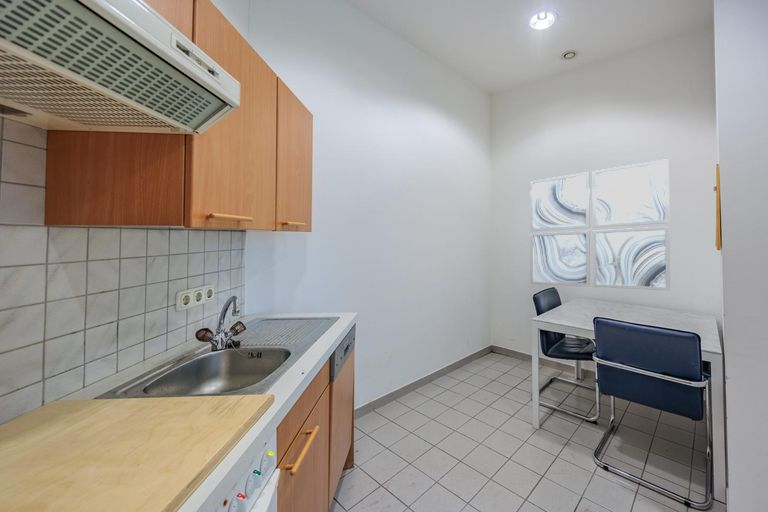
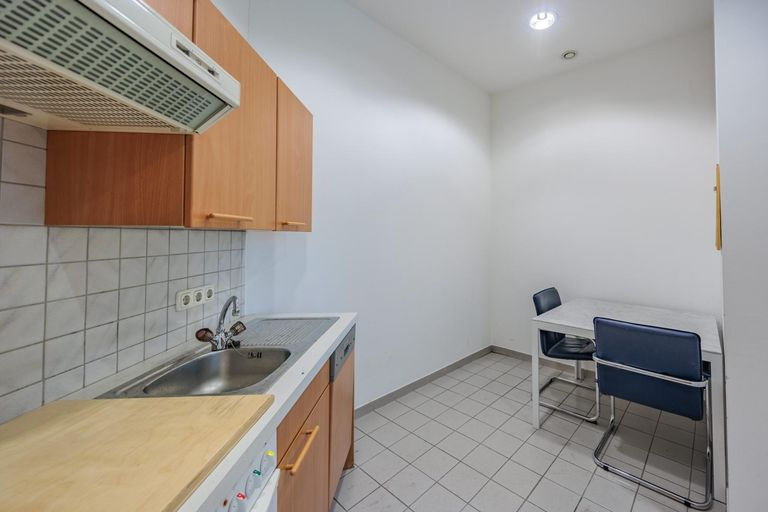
- wall art [529,158,671,292]
